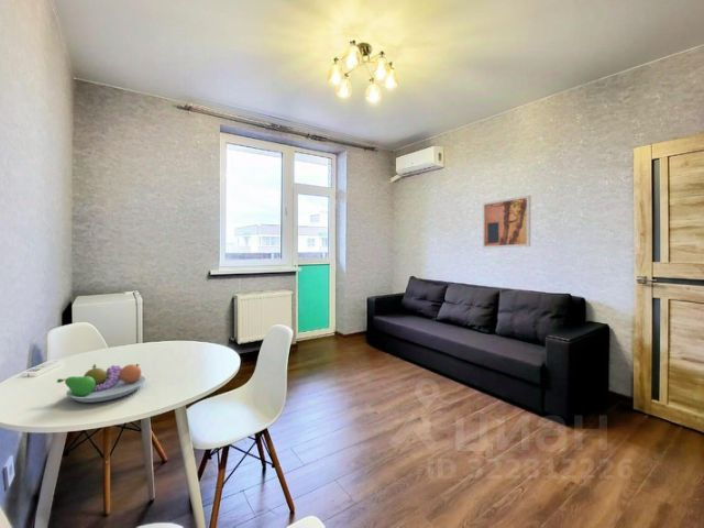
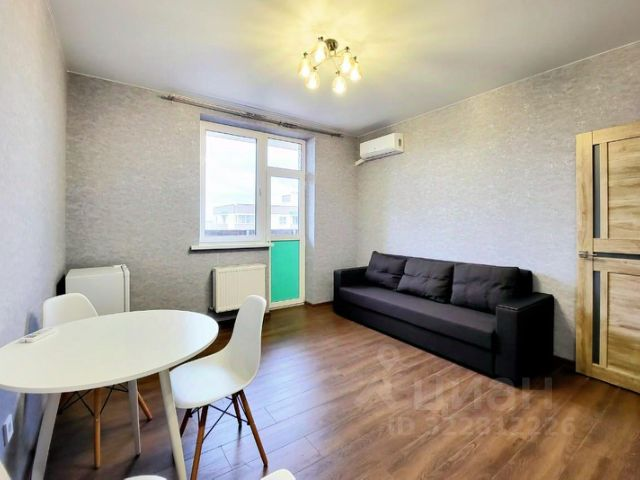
- fruit bowl [56,363,146,404]
- wall art [482,195,532,250]
